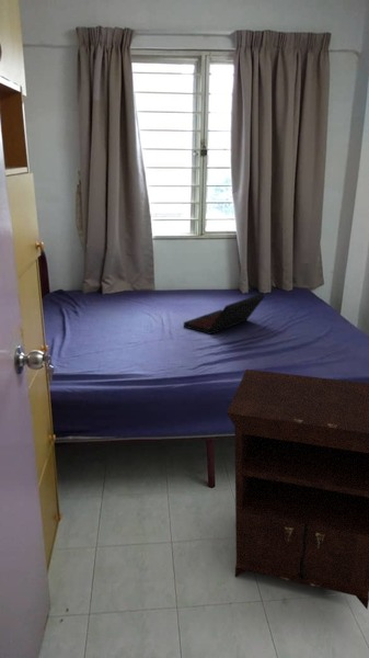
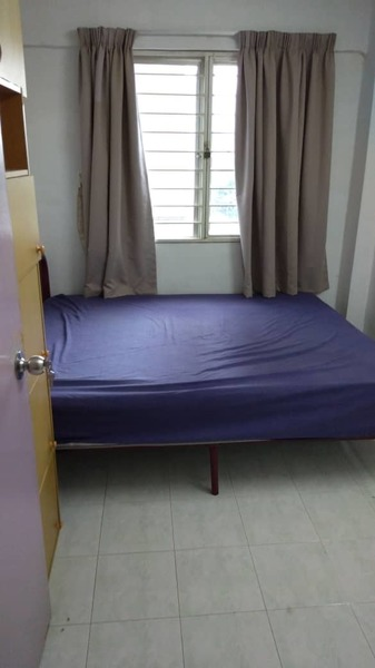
- laptop [183,293,266,336]
- nightstand [226,368,369,611]
